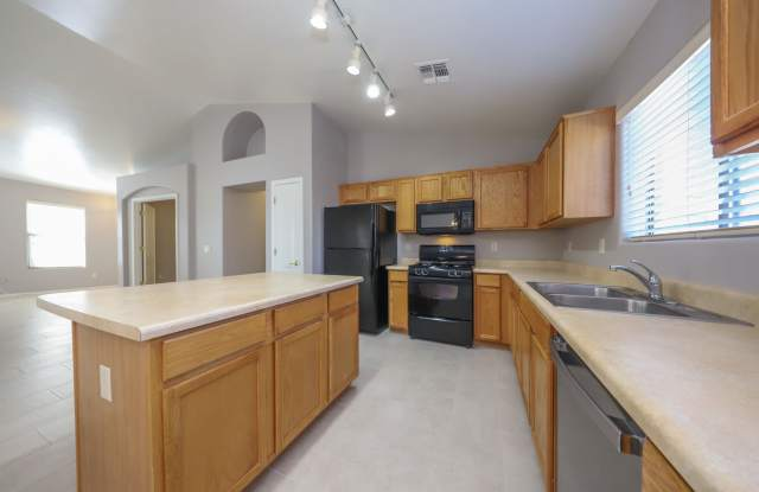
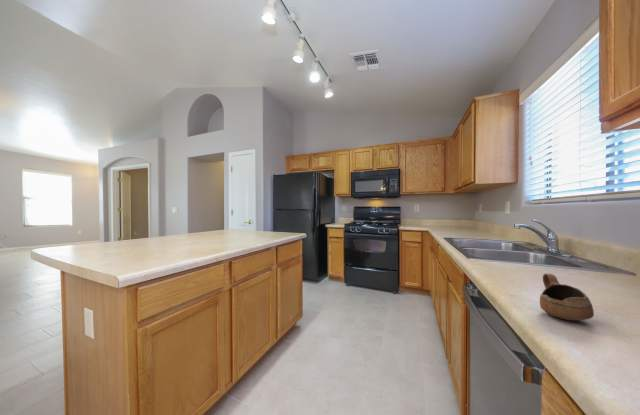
+ cup [539,272,595,321]
